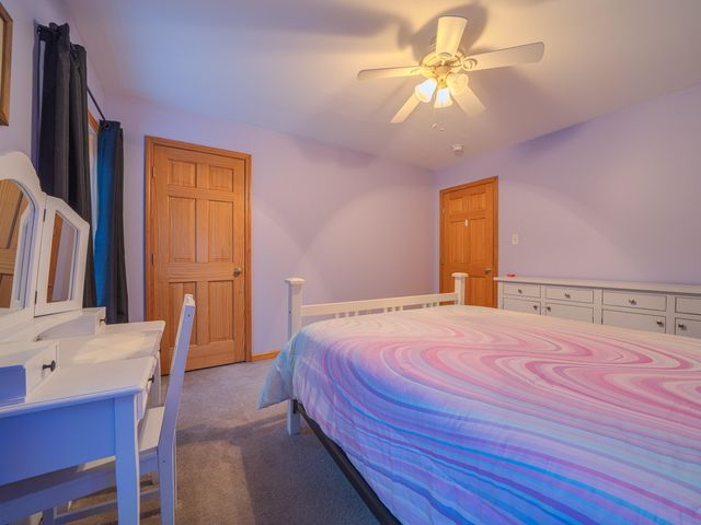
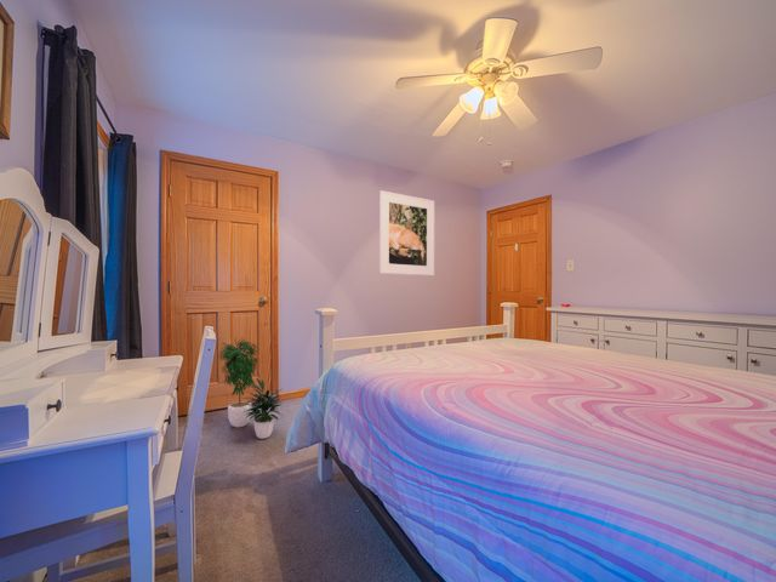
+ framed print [378,189,435,276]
+ potted plant [217,335,285,440]
